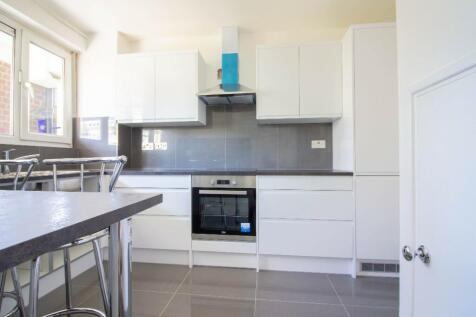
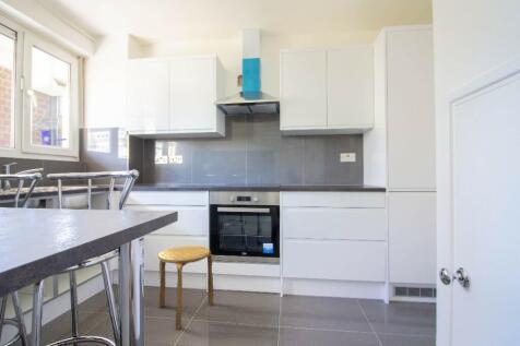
+ stool [157,244,214,331]
